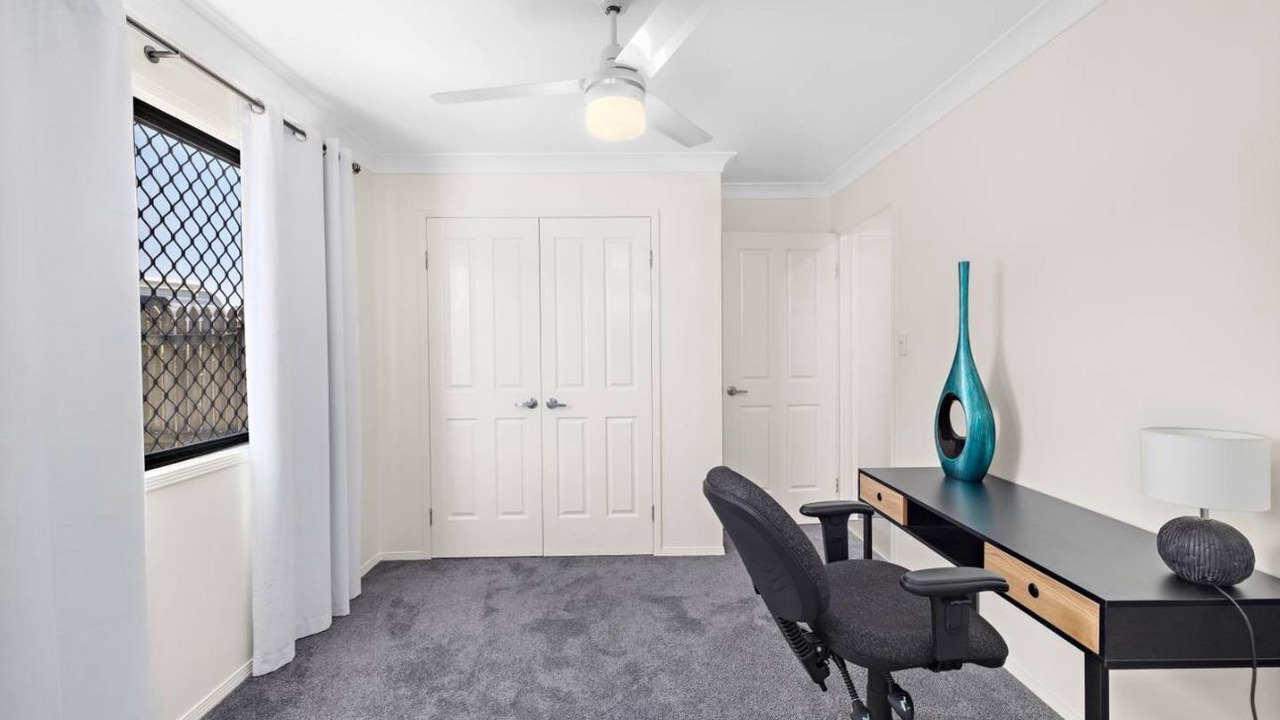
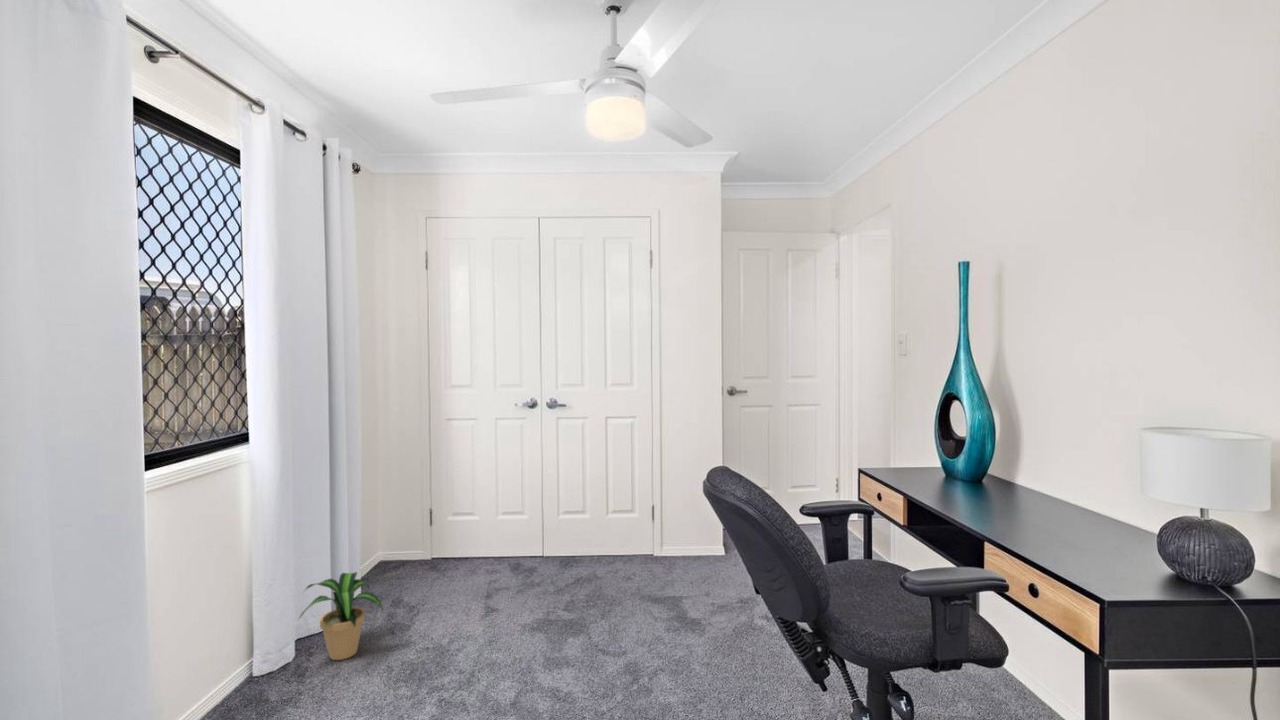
+ potted plant [297,571,384,661]
